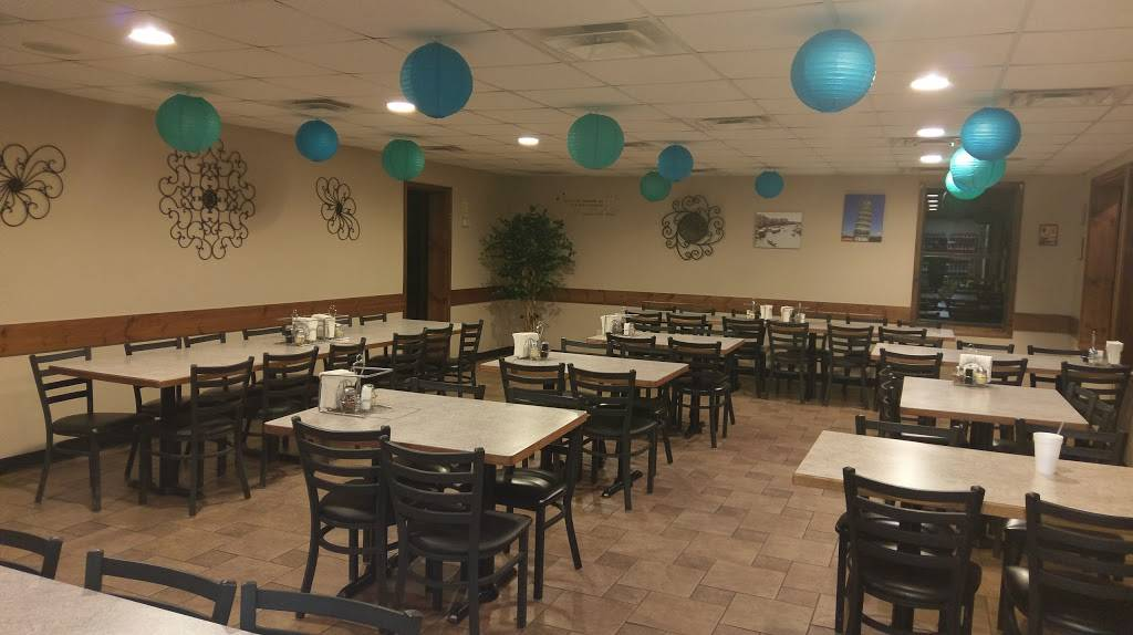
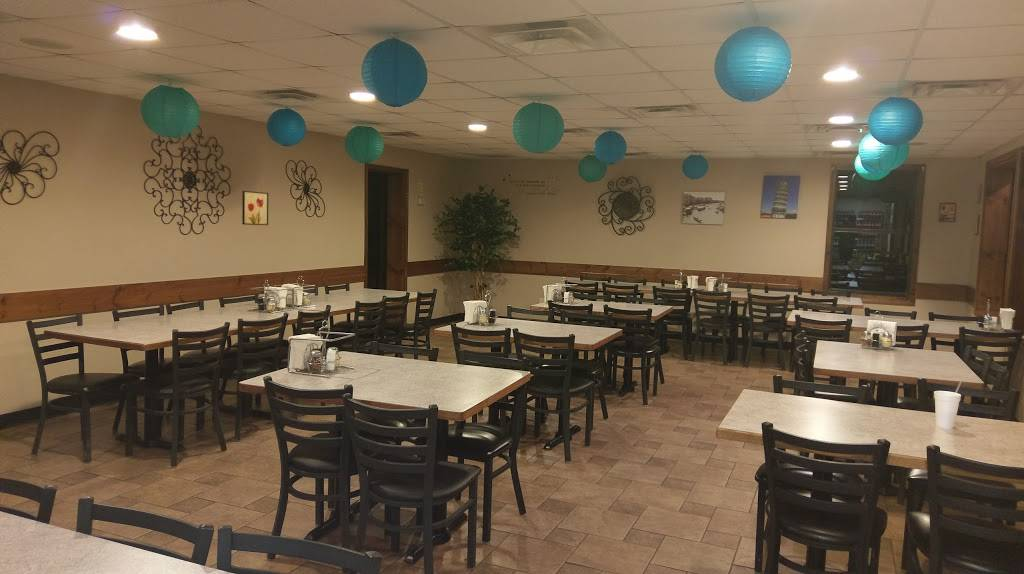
+ wall art [241,190,269,226]
